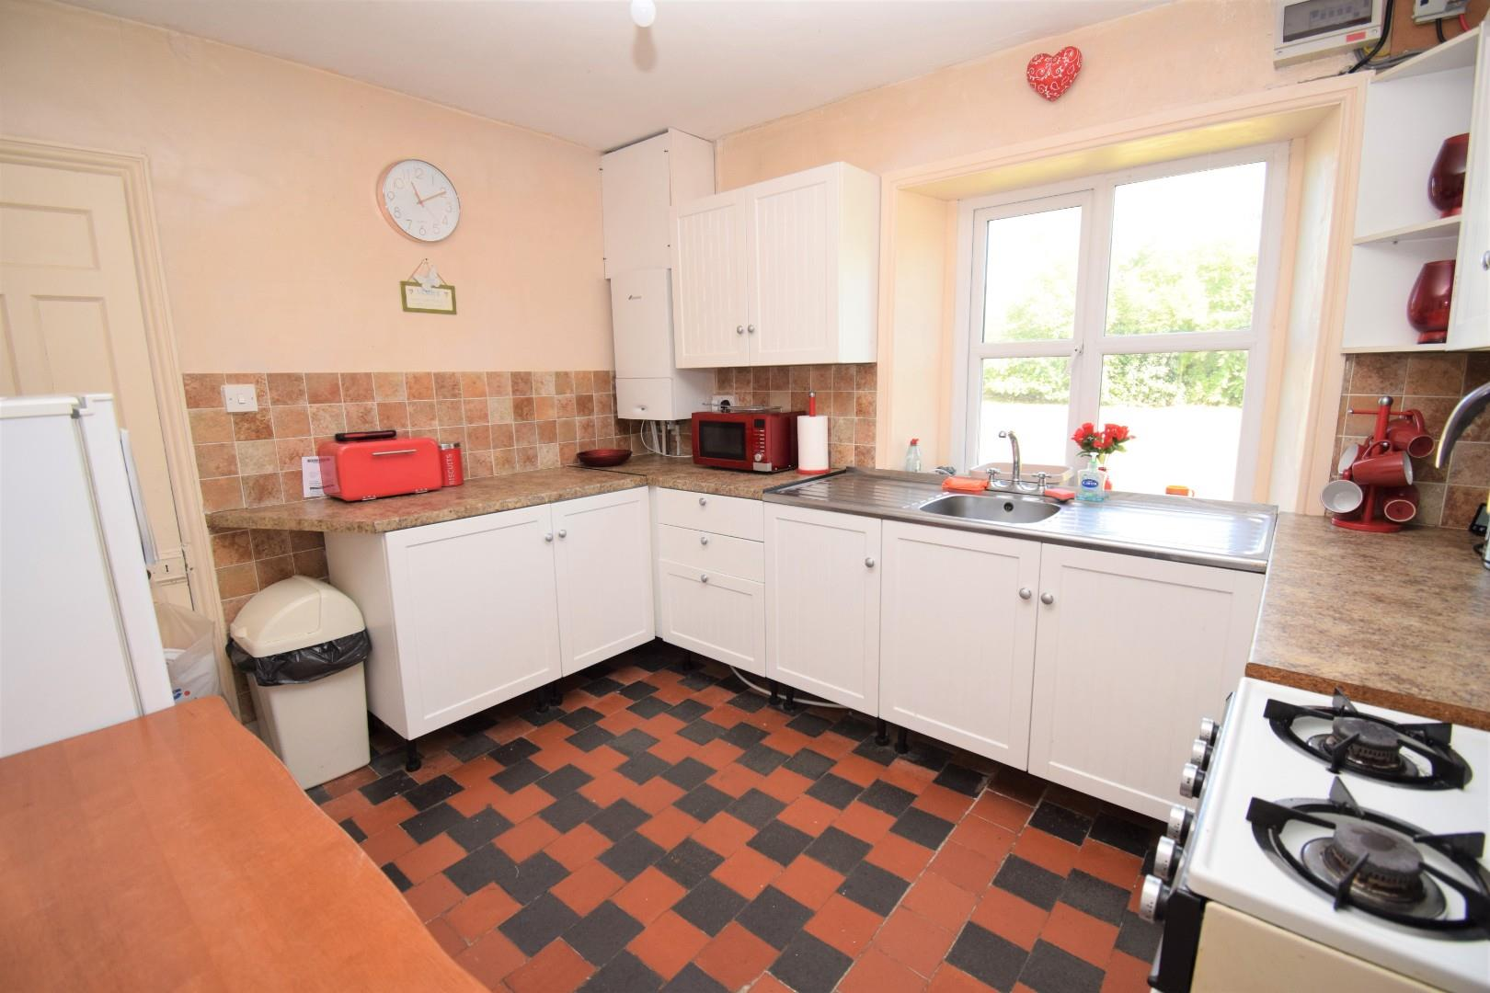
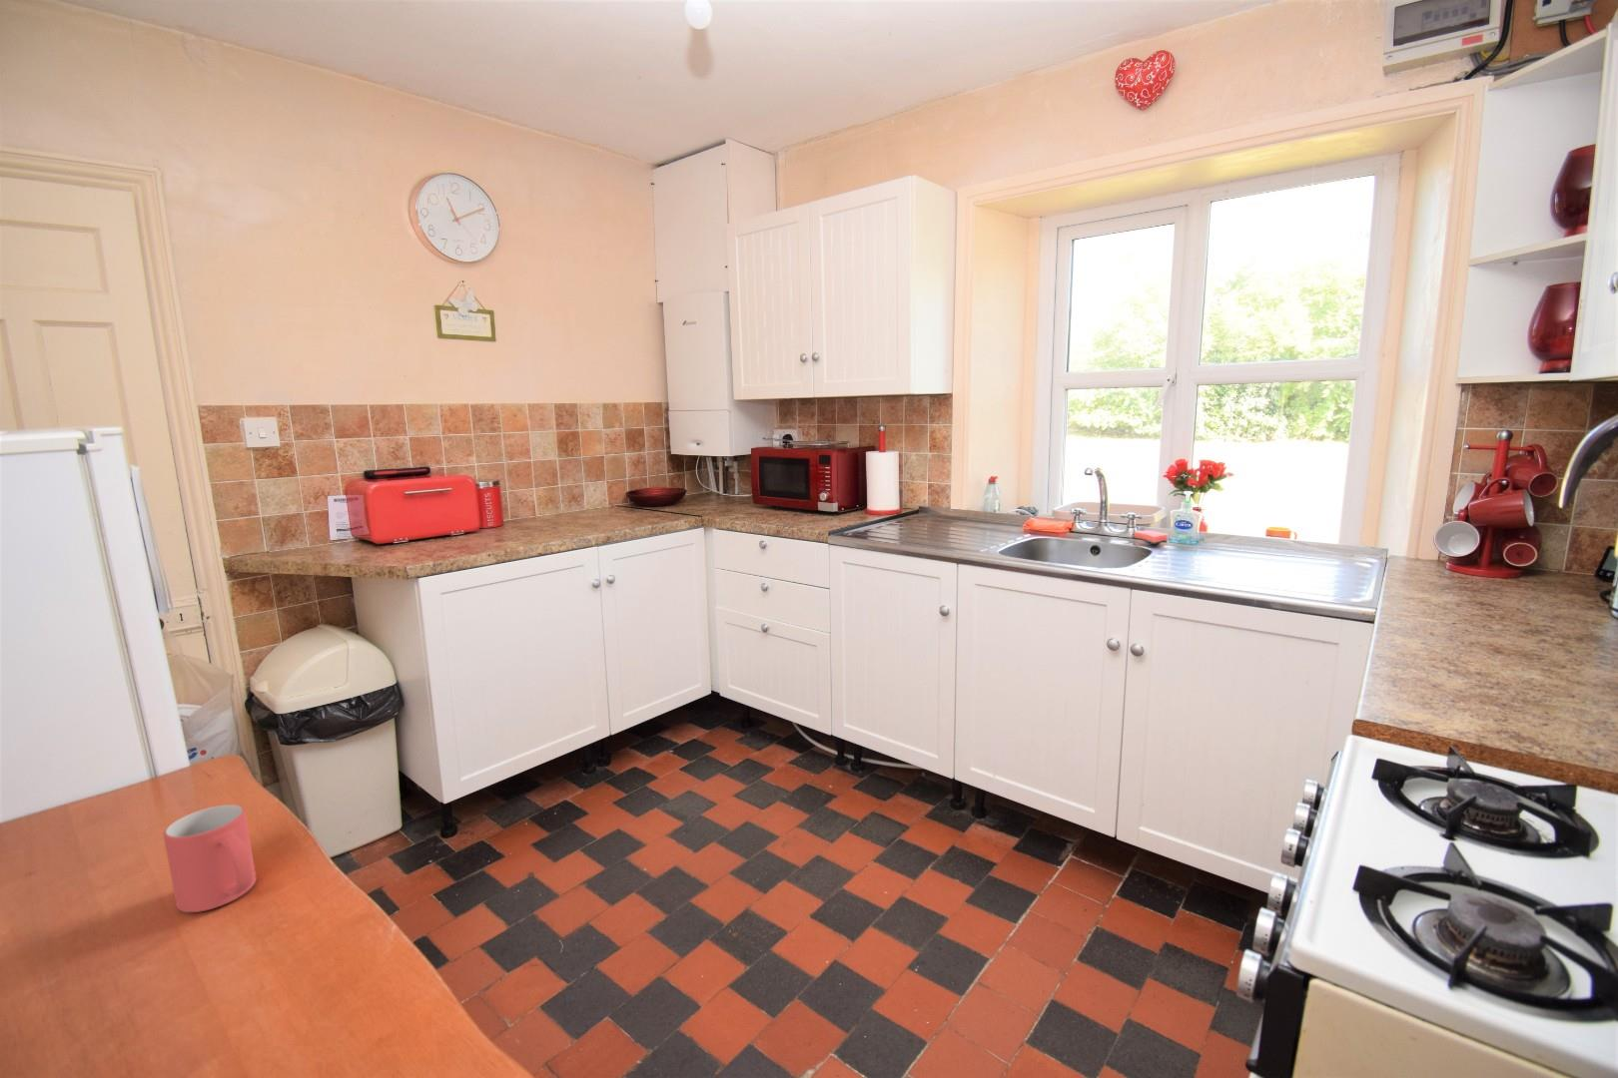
+ mug [163,804,256,913]
